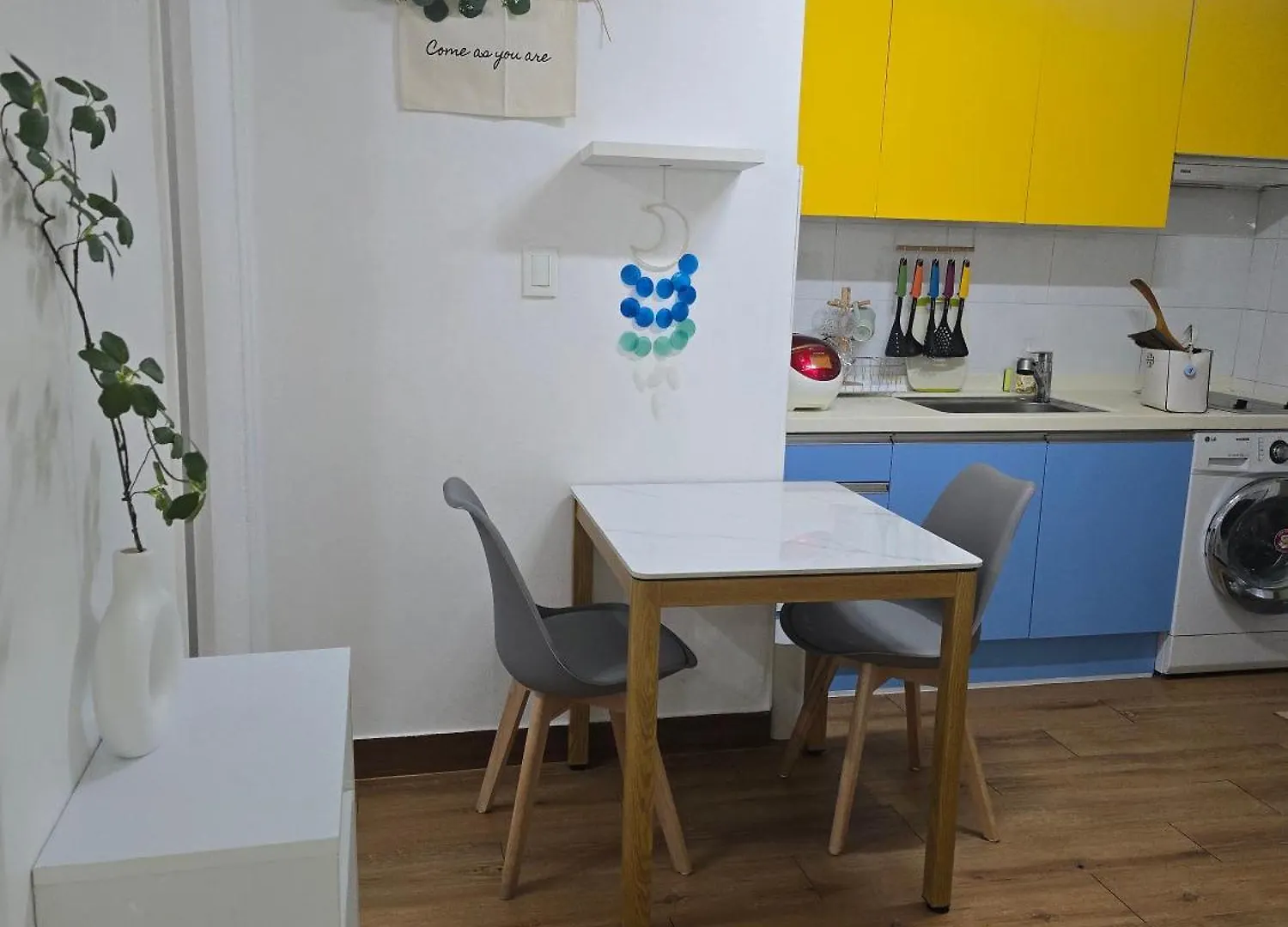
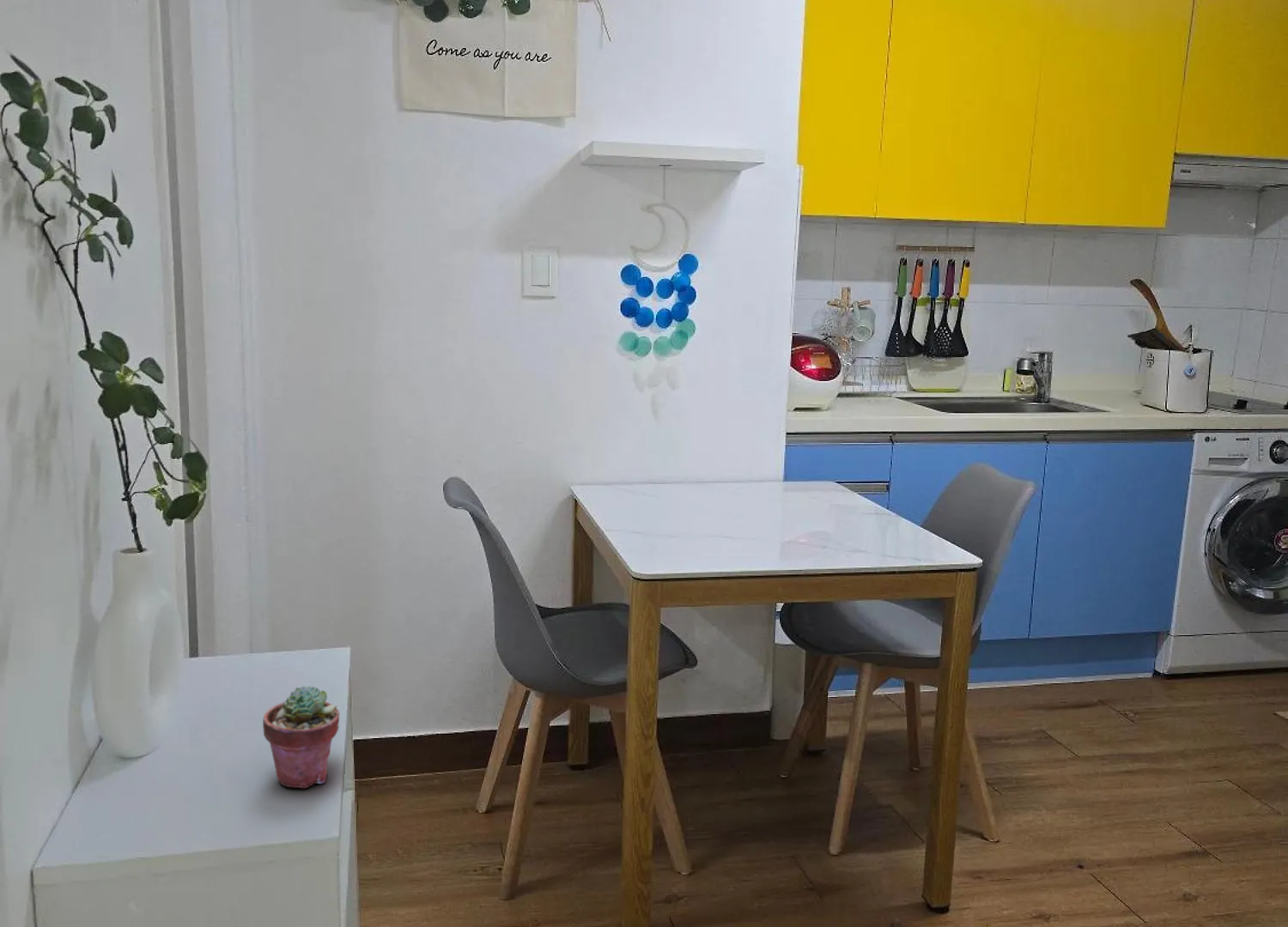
+ potted succulent [262,685,340,789]
